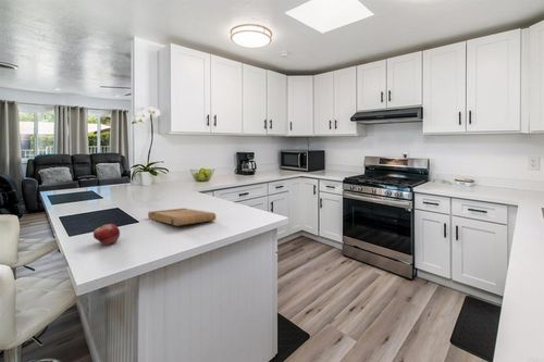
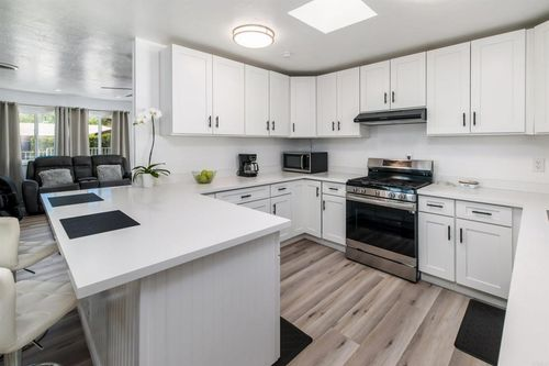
- fruit [92,223,121,246]
- cutting board [147,208,218,227]
